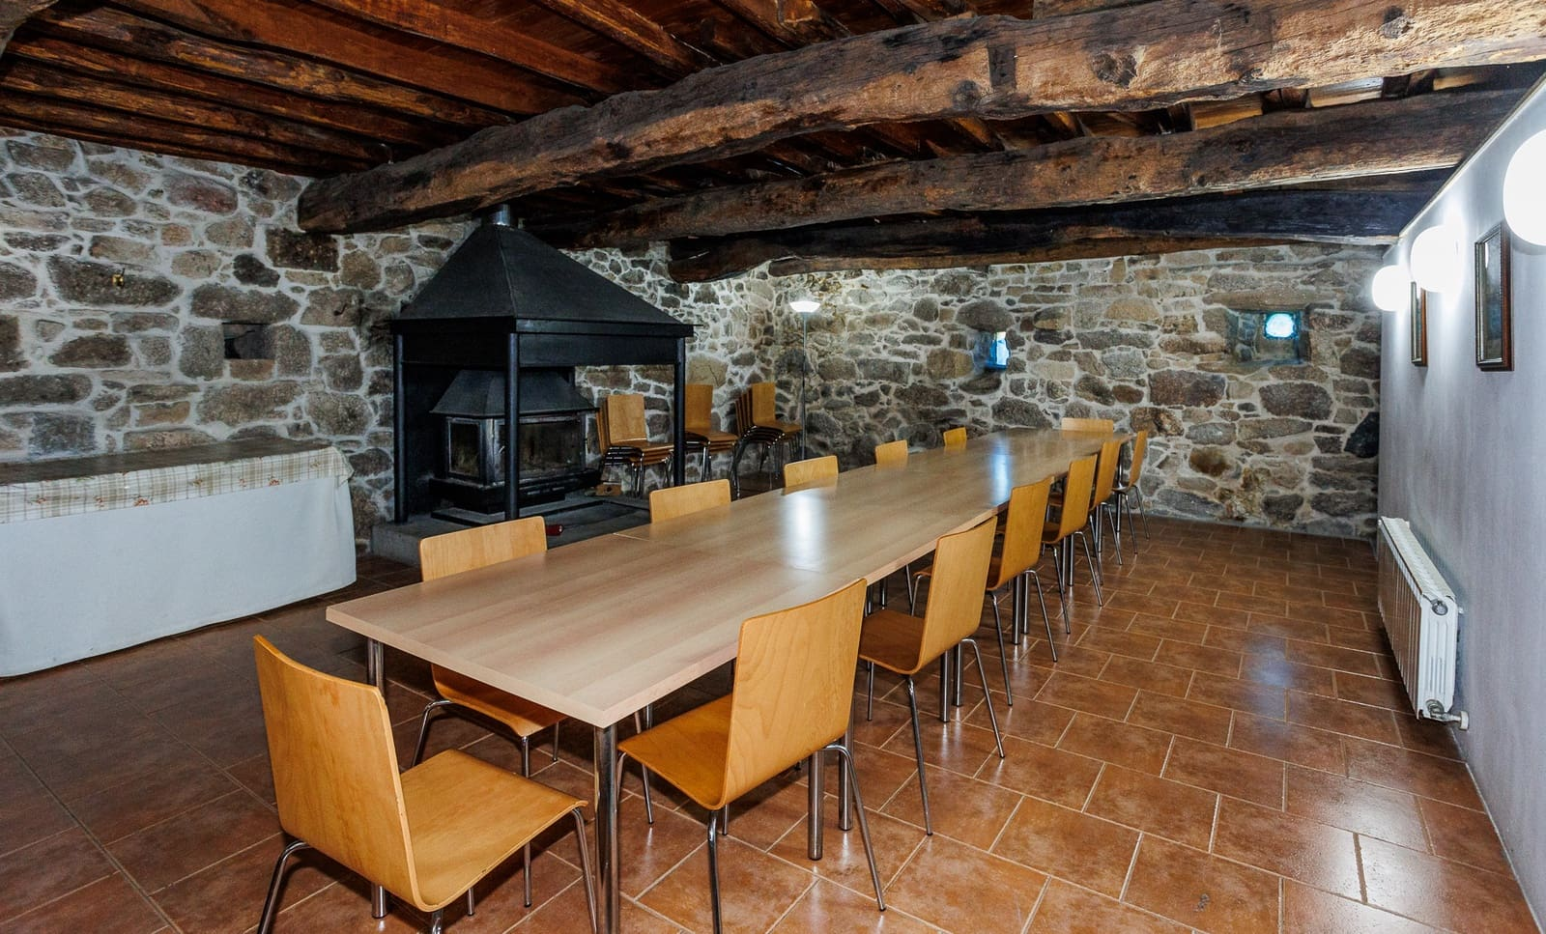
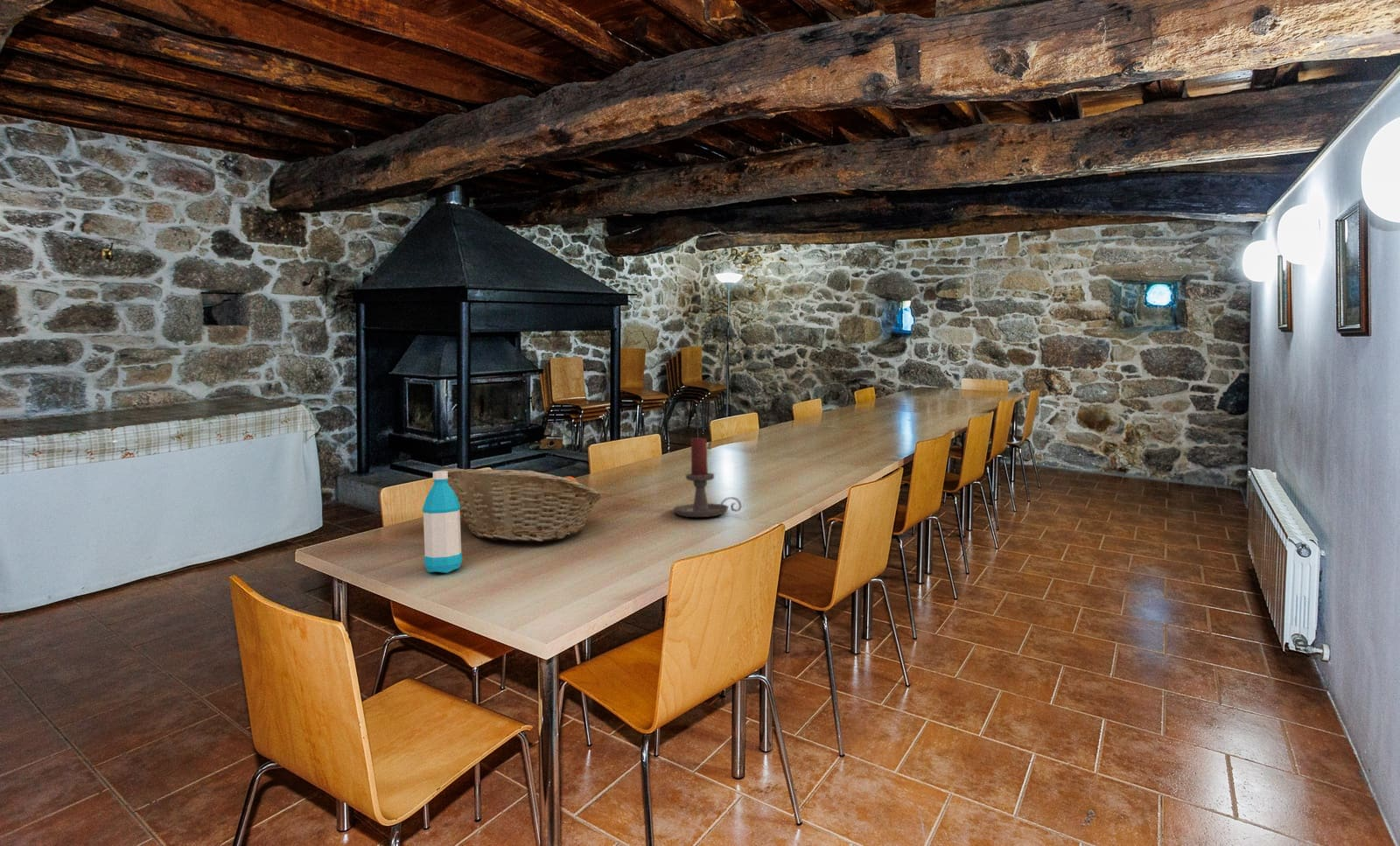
+ fruit basket [439,467,604,542]
+ water bottle [422,470,463,574]
+ candle holder [672,437,743,518]
